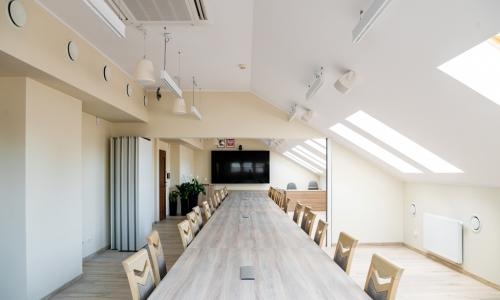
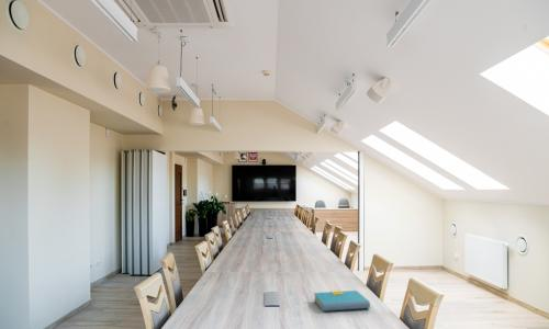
+ book [313,290,371,313]
